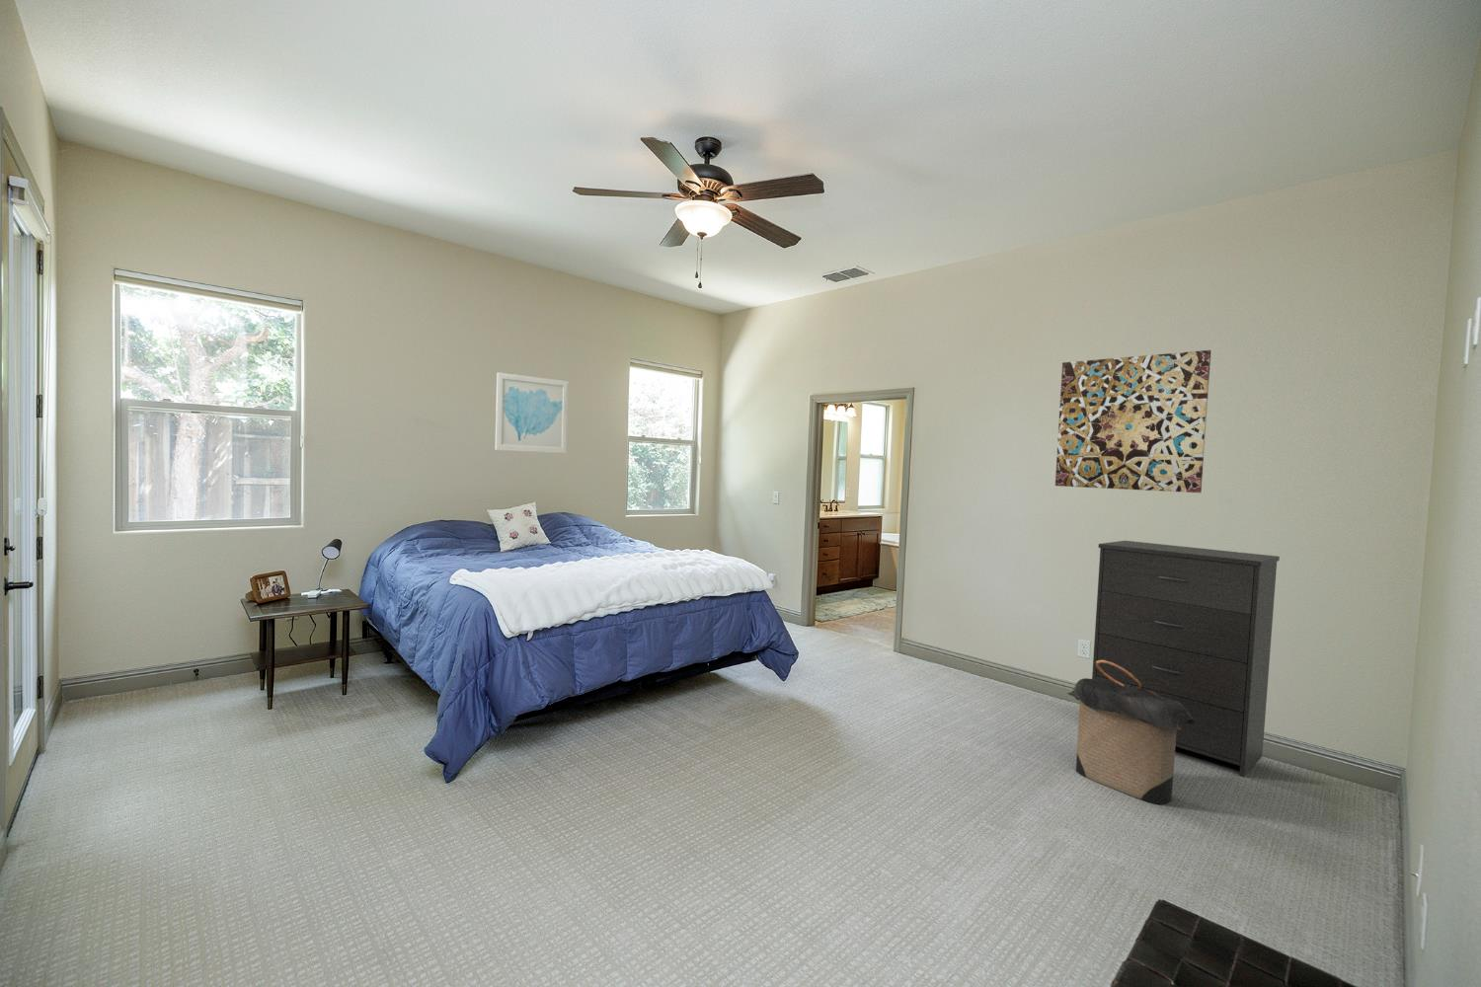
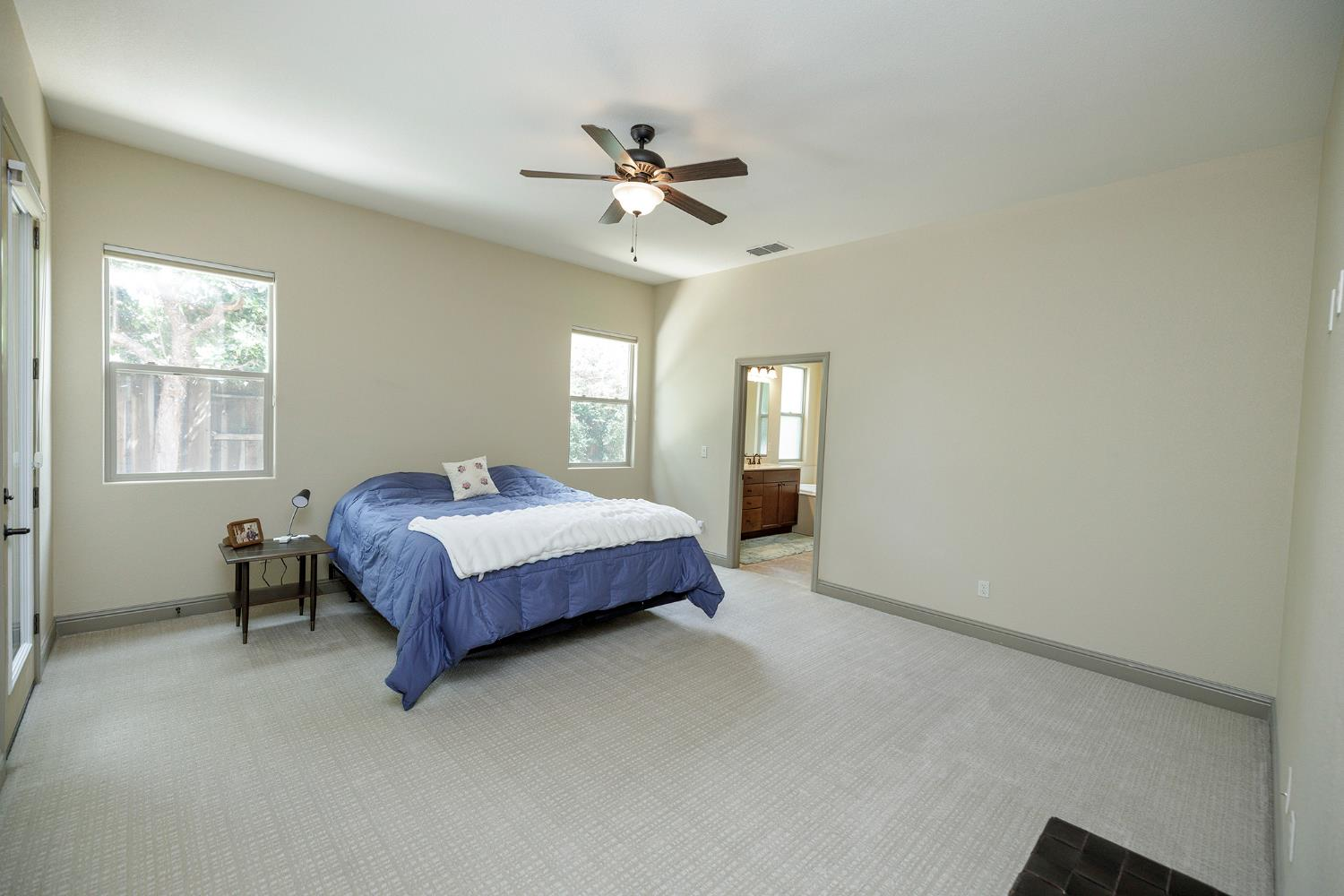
- laundry hamper [1067,660,1197,805]
- wall art [1055,349,1211,494]
- wall art [495,372,570,454]
- dresser [1091,540,1280,778]
